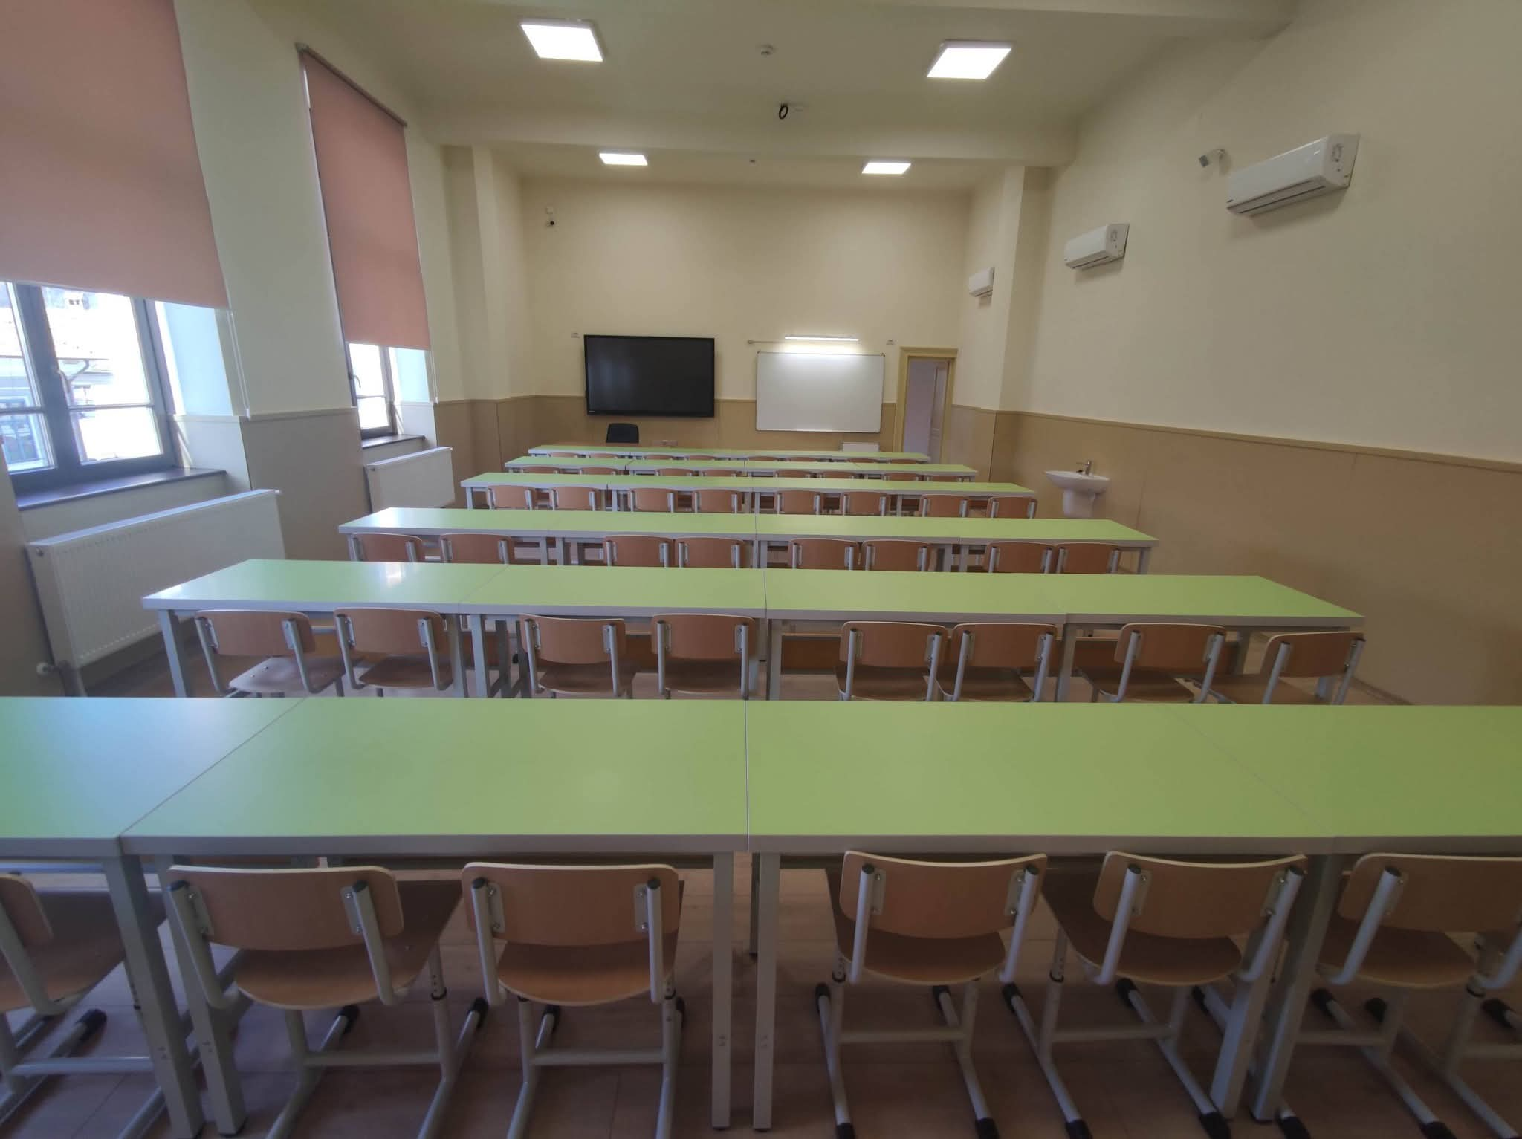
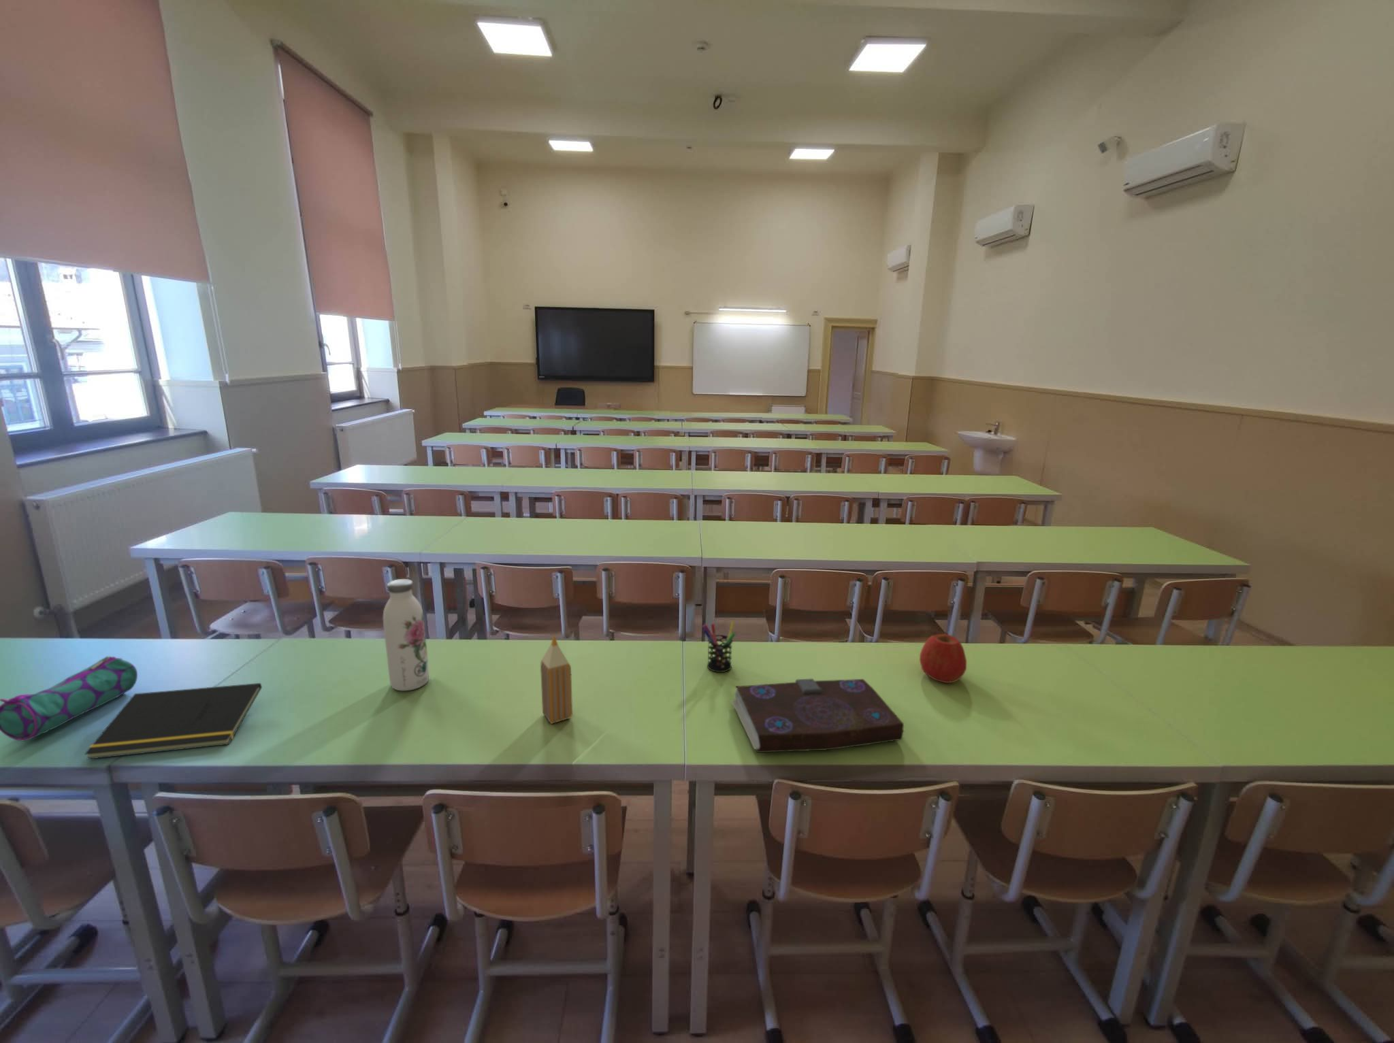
+ pencil case [0,656,138,742]
+ pencil [540,634,573,724]
+ apple [918,633,968,684]
+ notepad [83,683,263,760]
+ book [730,678,905,753]
+ water bottle [382,578,430,691]
+ pen holder [701,620,735,673]
